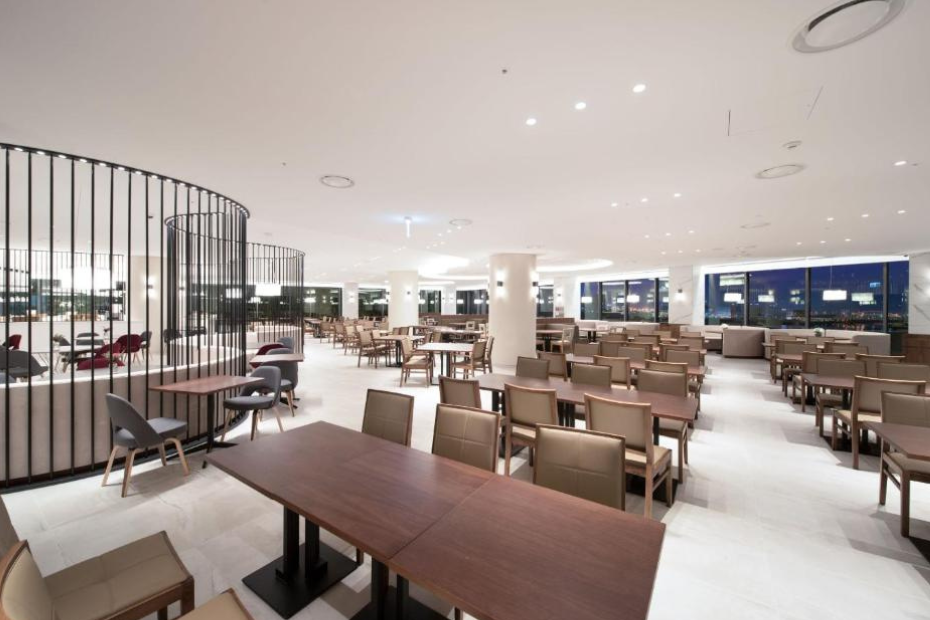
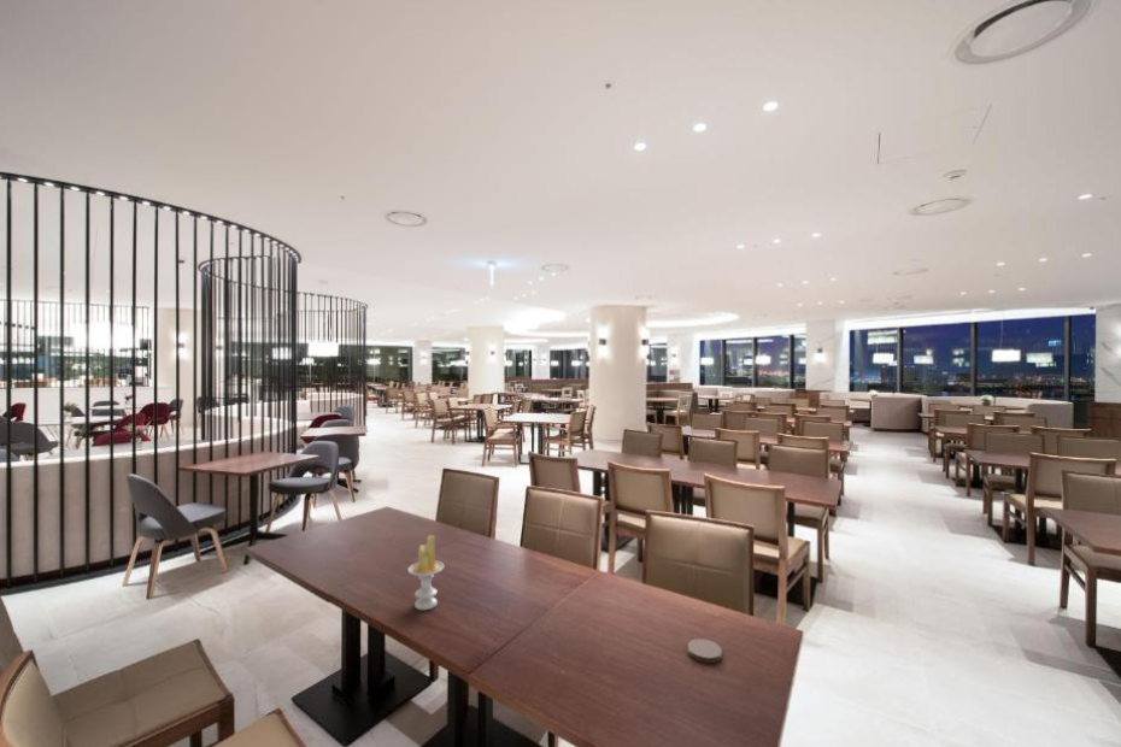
+ coaster [686,637,723,664]
+ candle [406,534,446,611]
